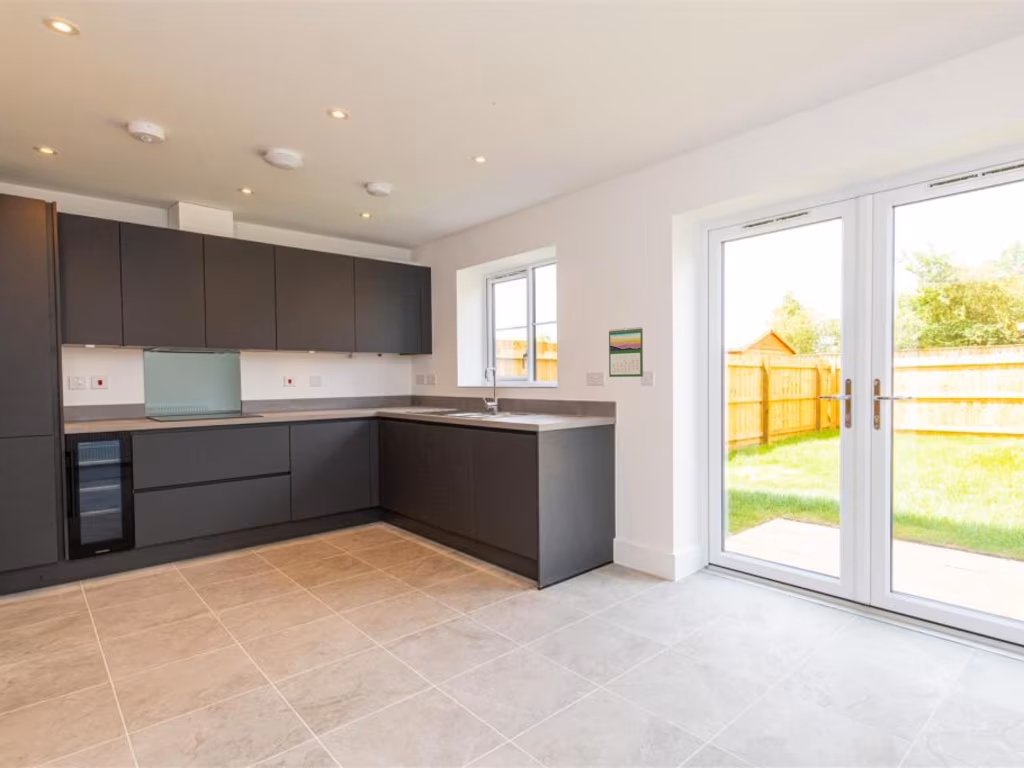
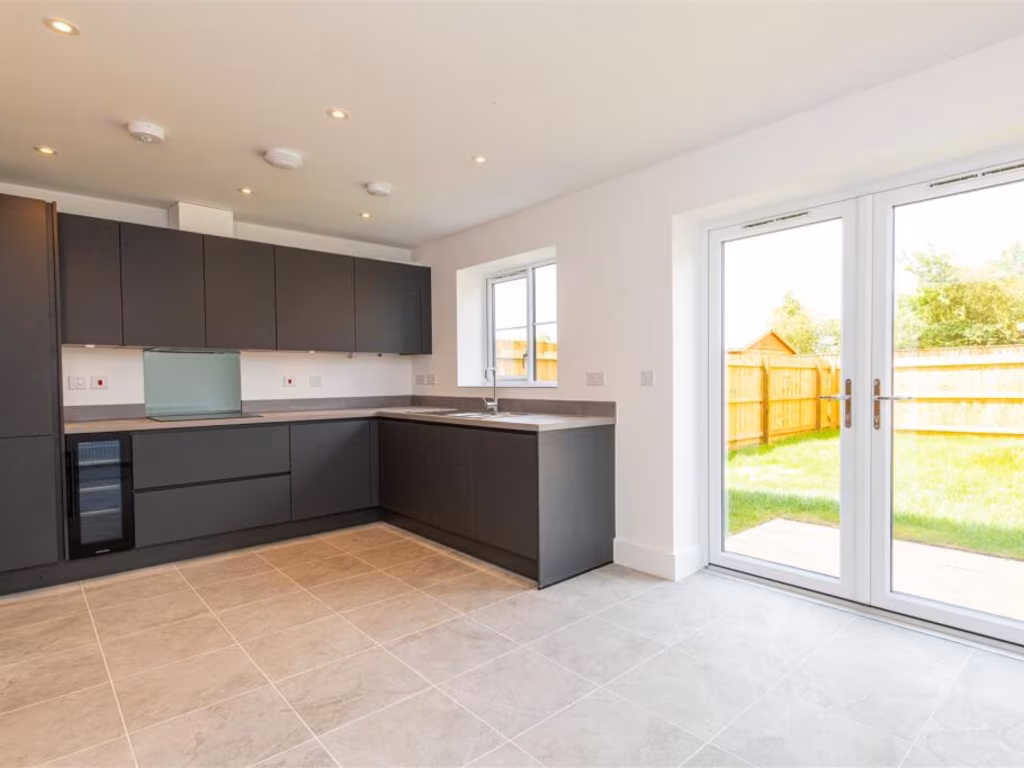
- calendar [608,326,644,378]
